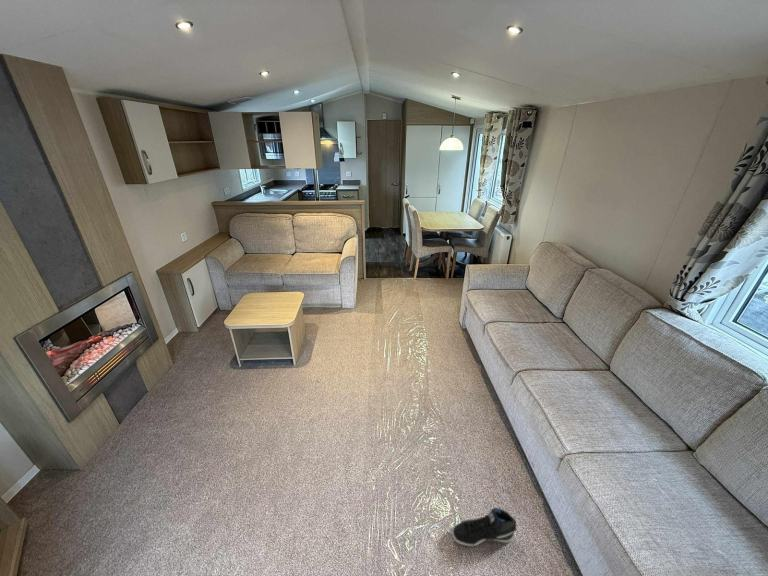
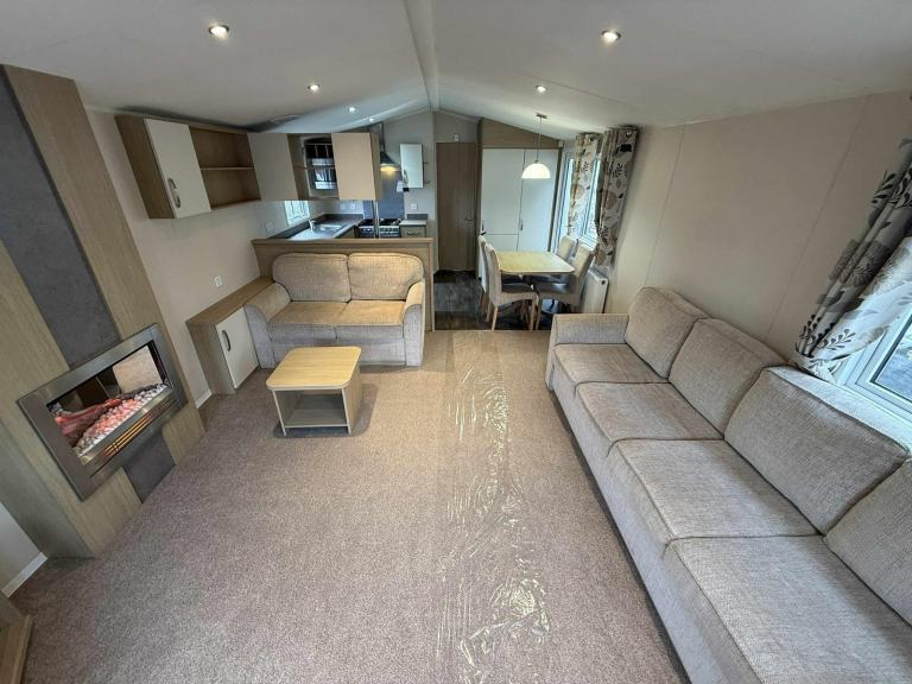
- sneaker [451,507,517,547]
